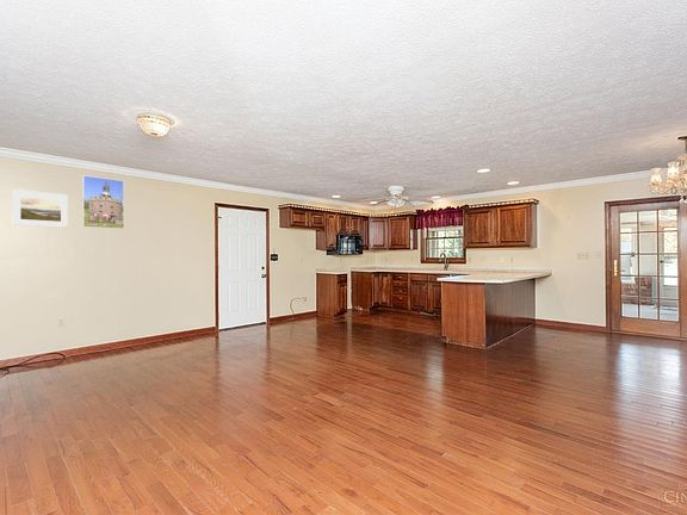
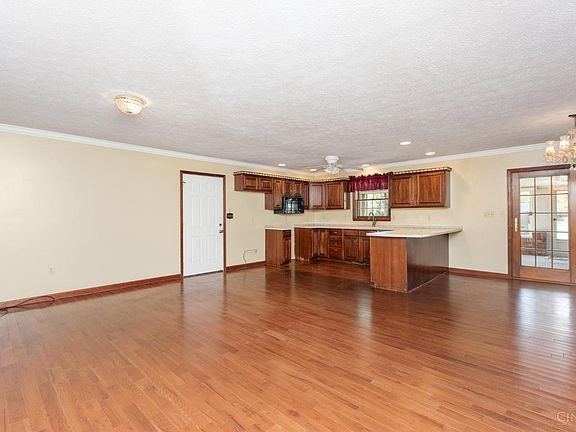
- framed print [11,188,69,229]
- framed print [81,174,125,230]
